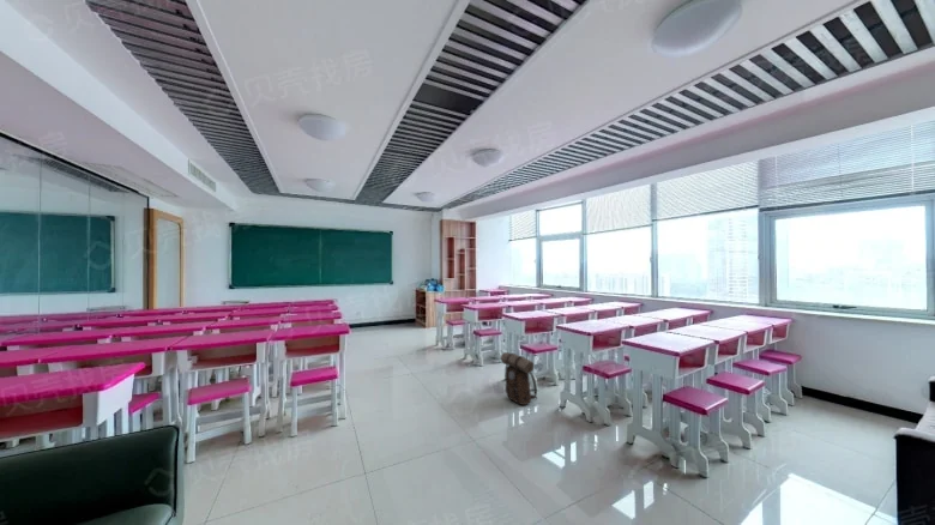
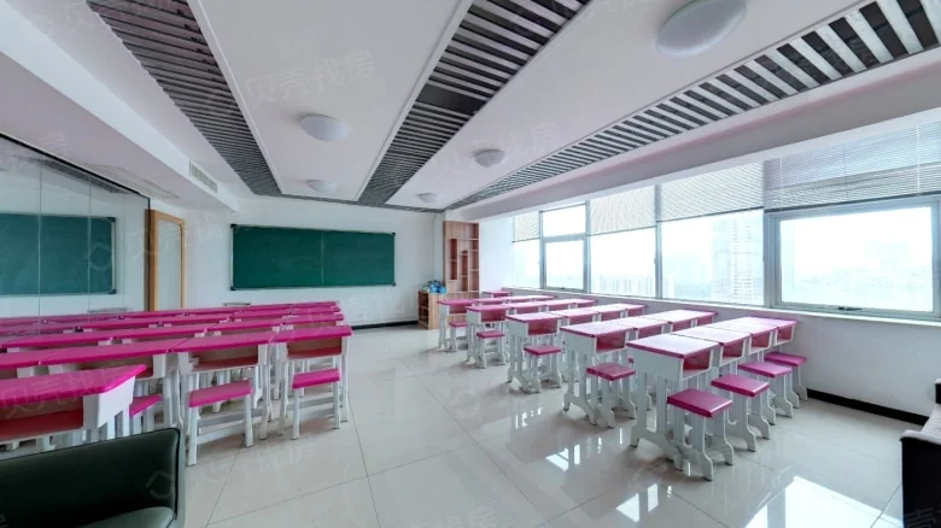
- backpack [499,351,538,406]
